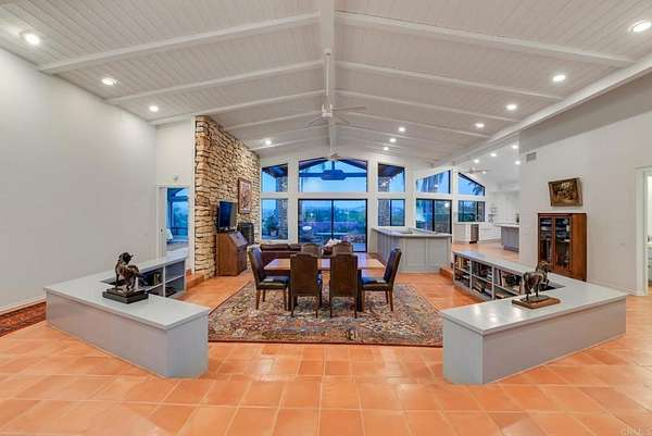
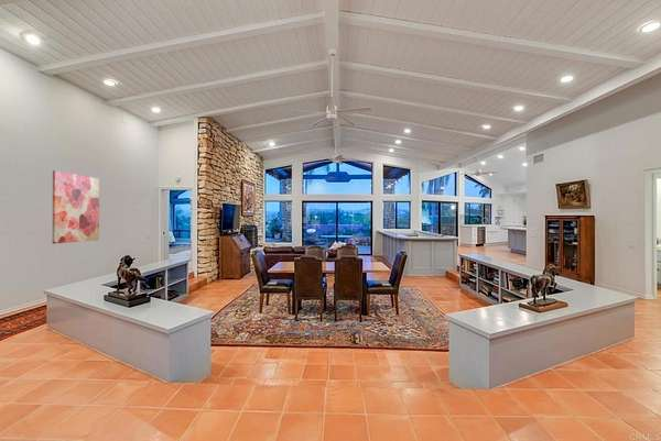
+ wall art [52,169,100,245]
